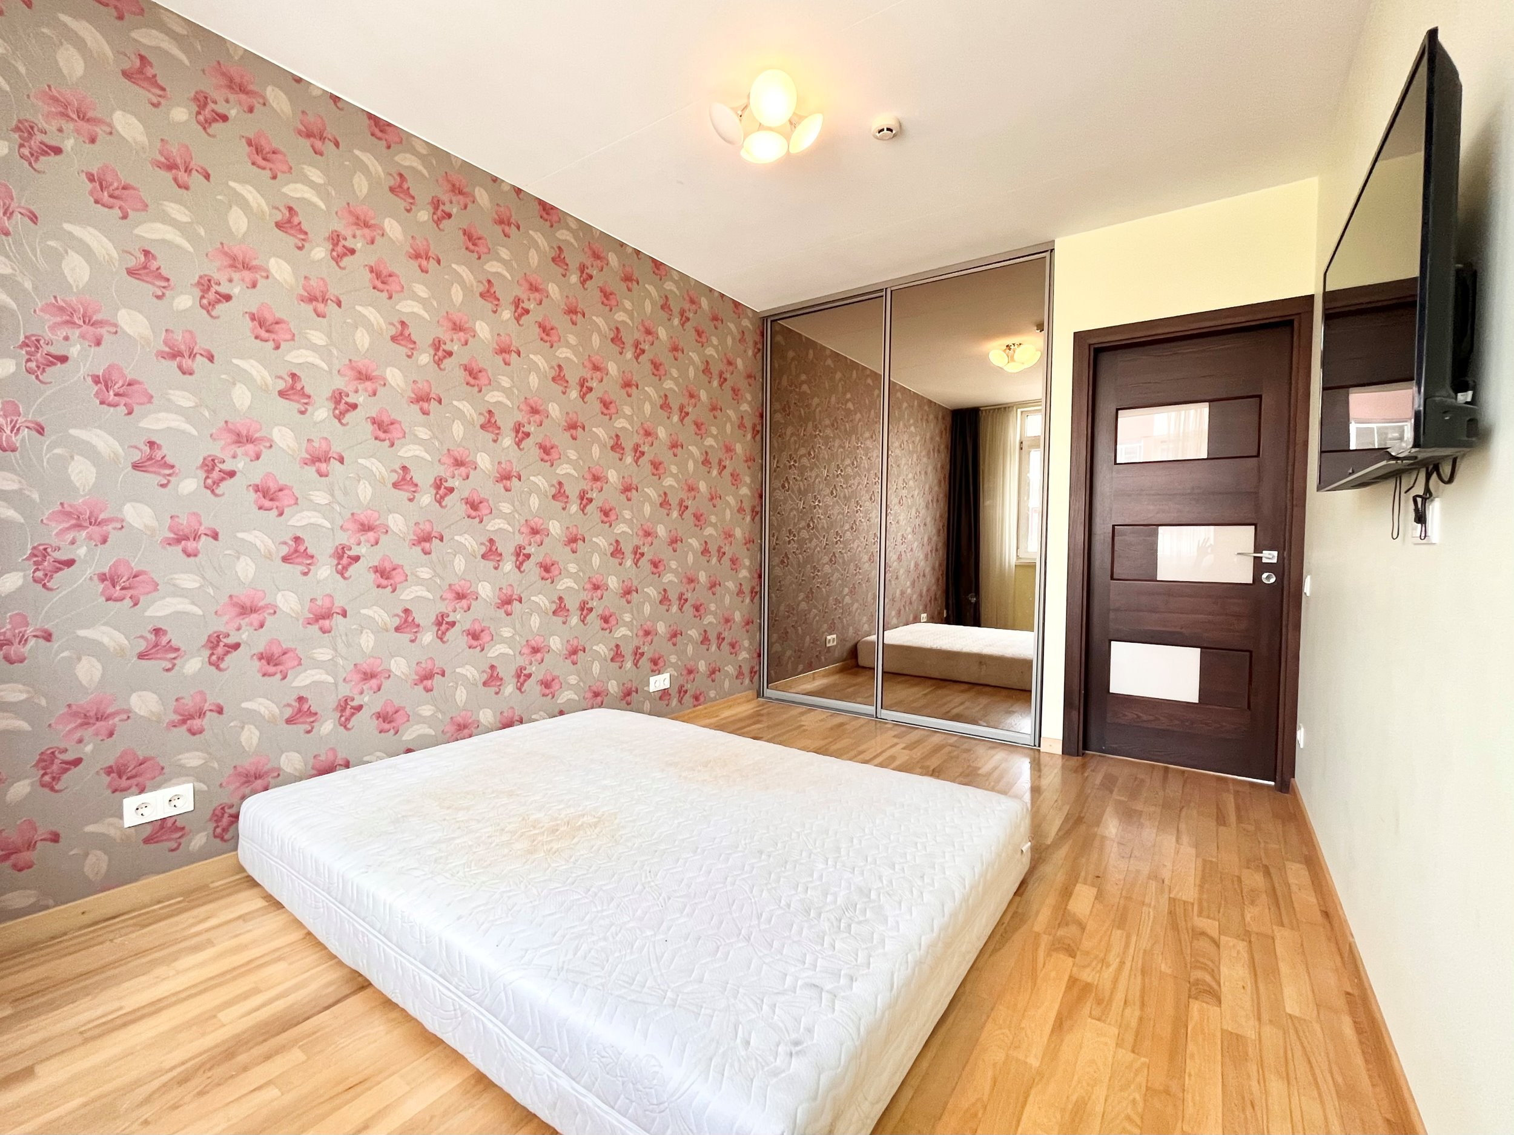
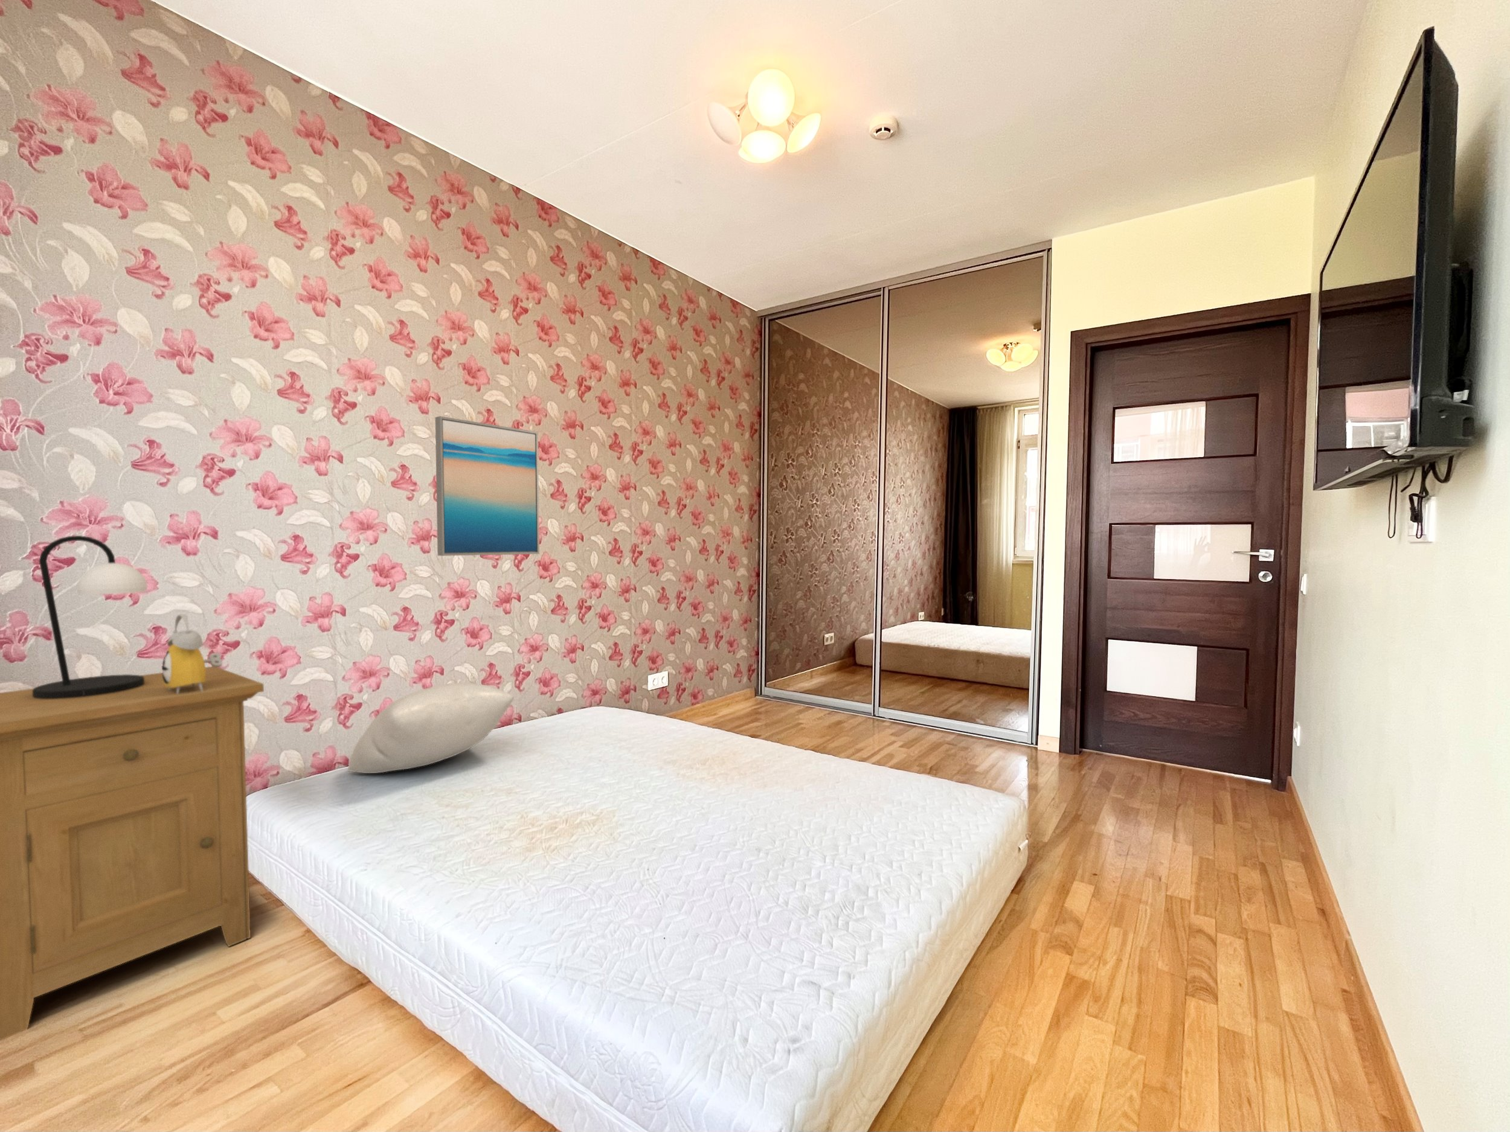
+ table lamp [32,535,147,699]
+ wall art [435,415,540,556]
+ alarm clock [162,614,224,693]
+ nightstand [0,666,265,1040]
+ pillow [346,683,515,774]
